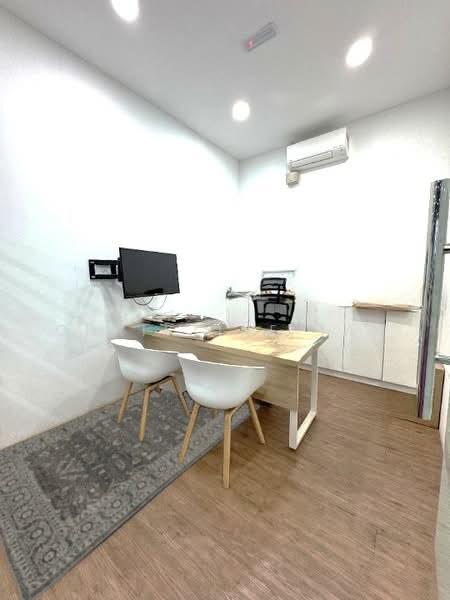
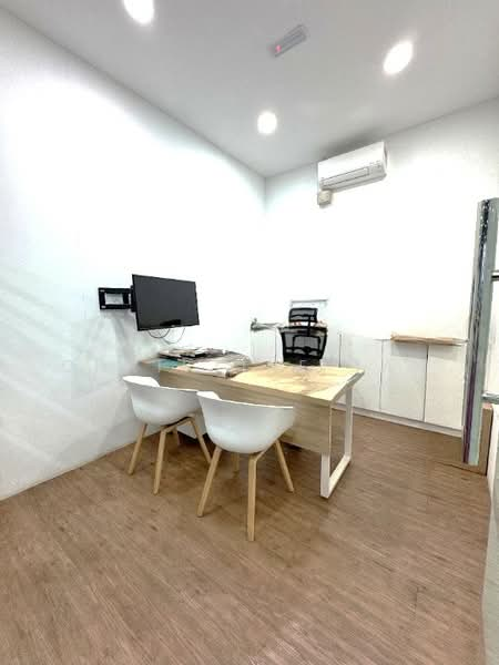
- rug [0,389,261,600]
